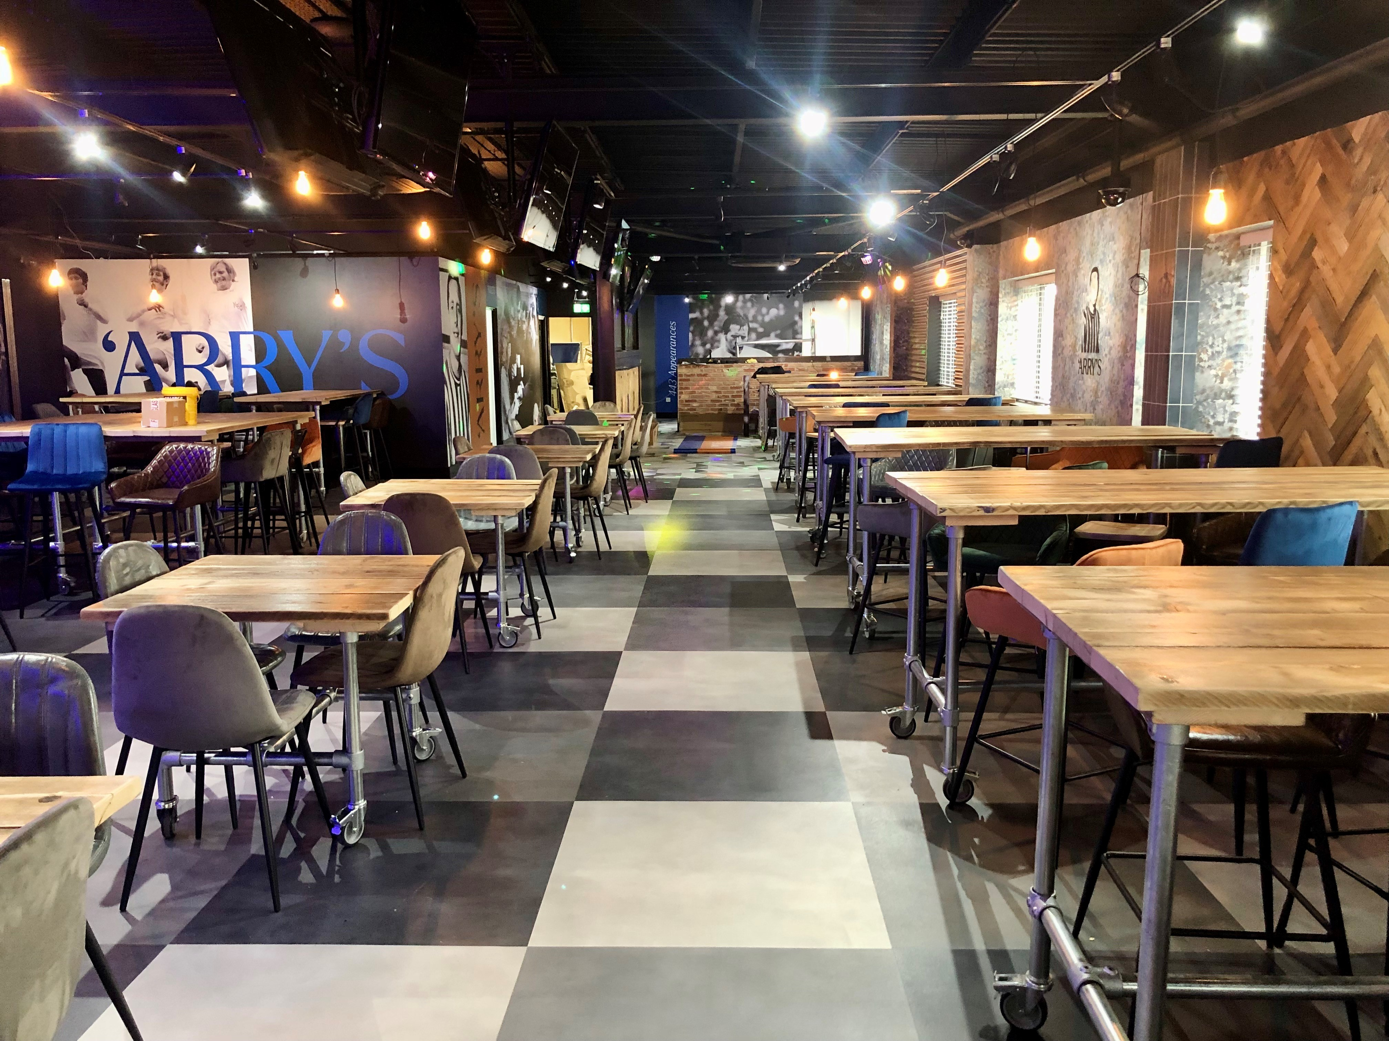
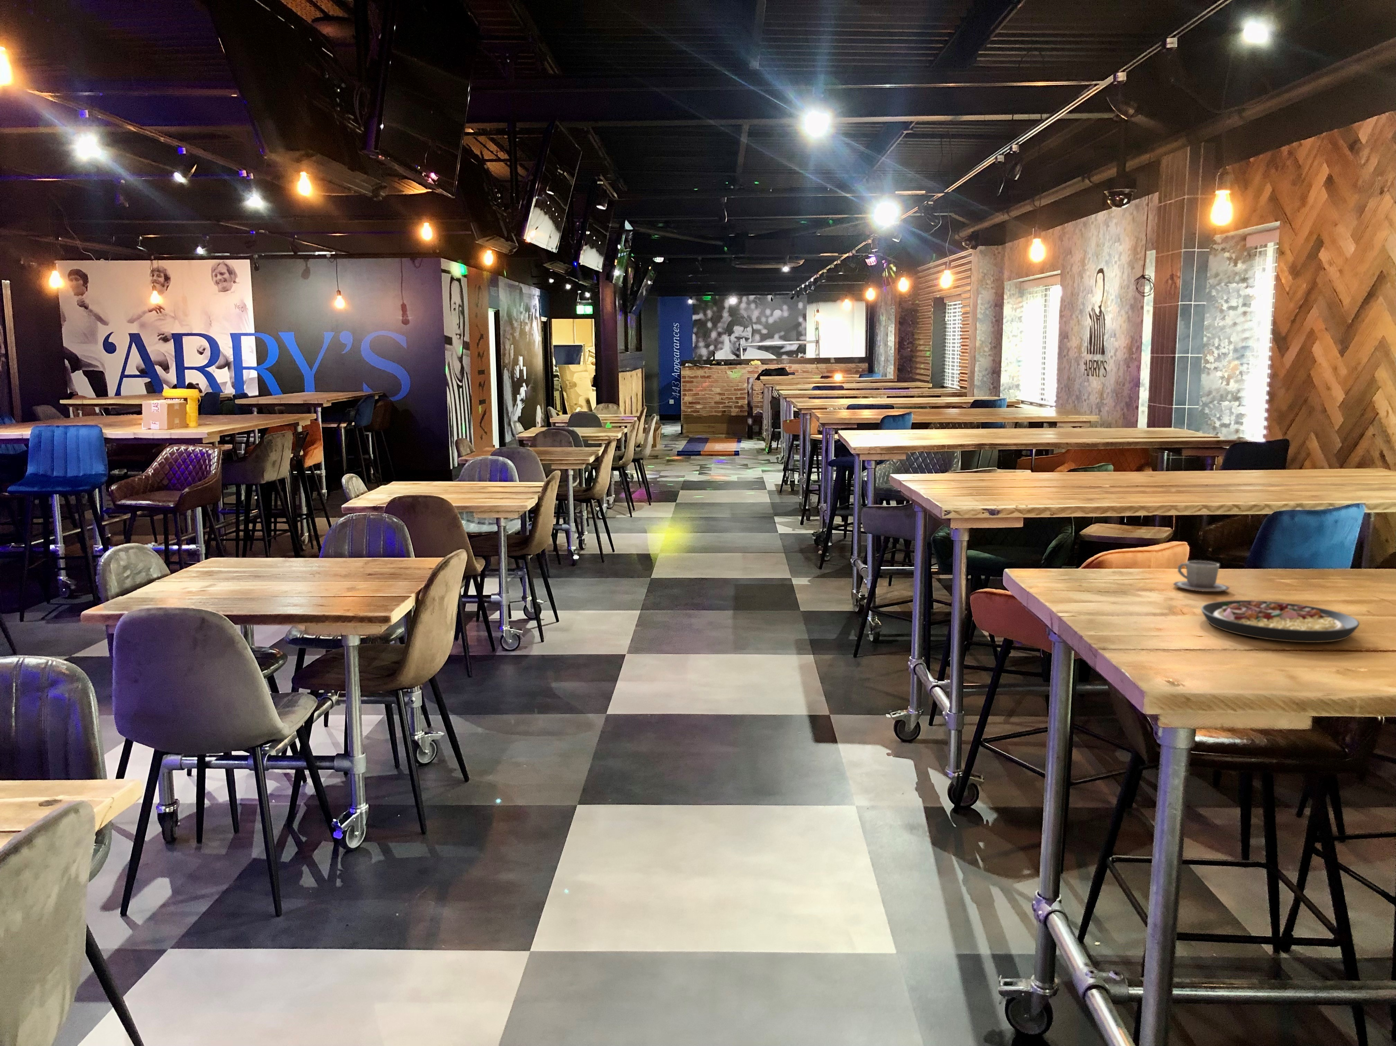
+ cup [1173,560,1230,592]
+ plate [1200,600,1360,643]
